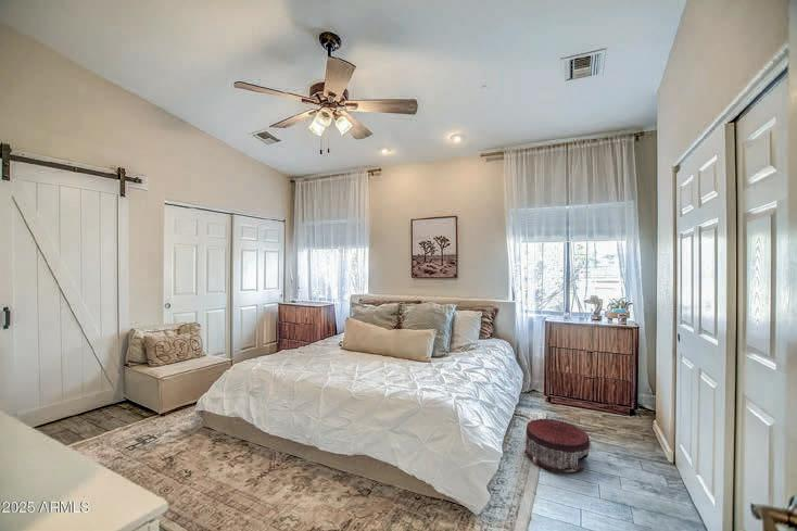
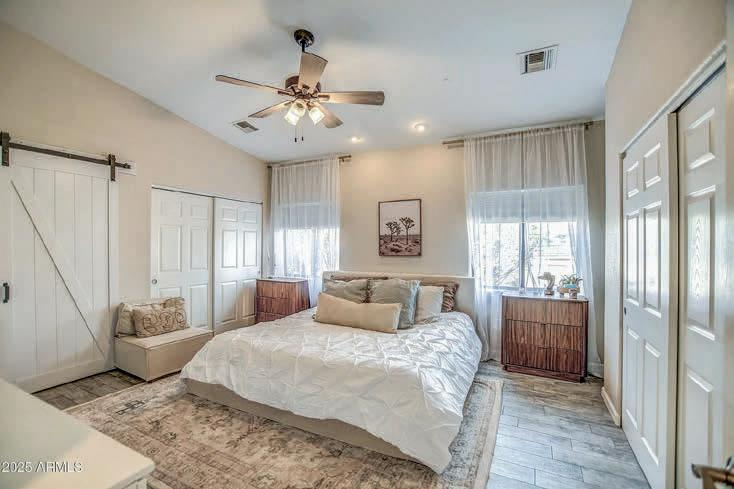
- pouf [523,418,591,473]
